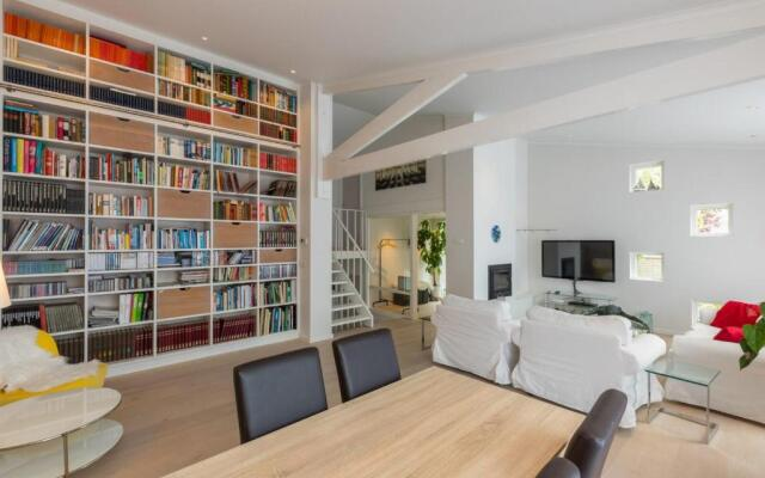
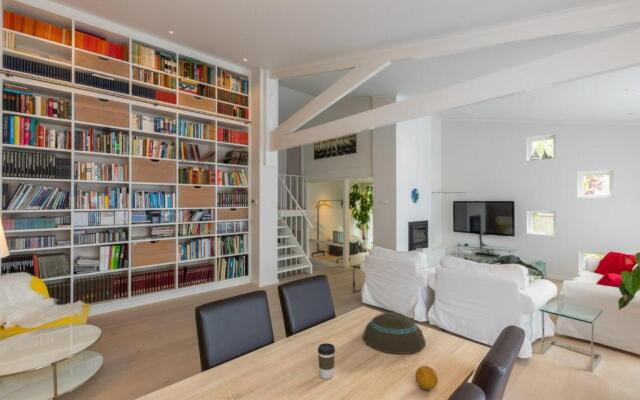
+ coffee cup [317,342,336,380]
+ fruit [414,365,439,391]
+ bowl [361,311,427,355]
